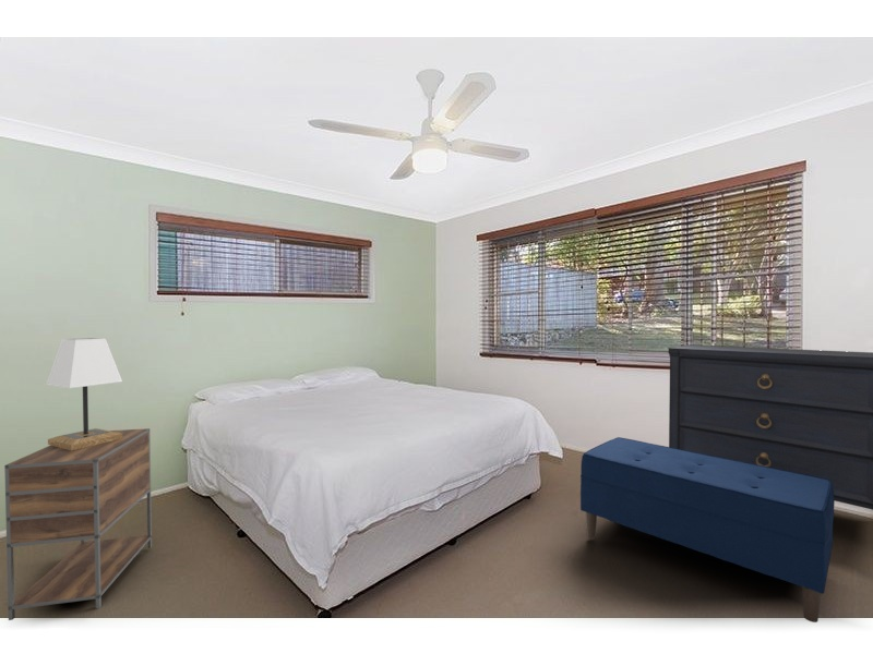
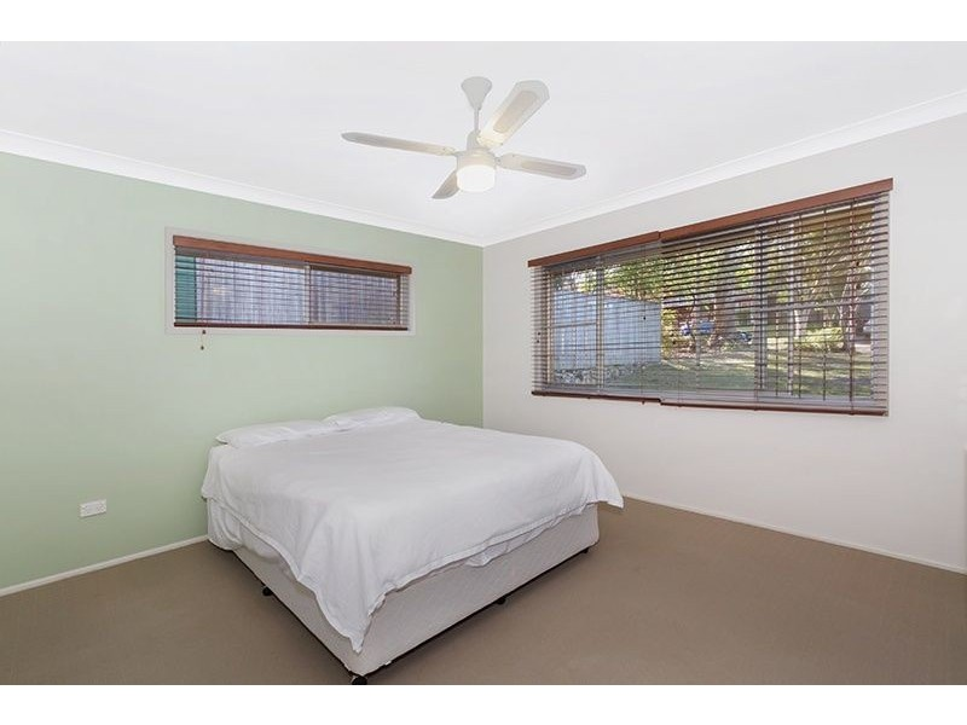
- dresser [668,344,873,511]
- lamp [45,337,123,450]
- nightstand [3,427,153,621]
- bench [579,436,836,623]
